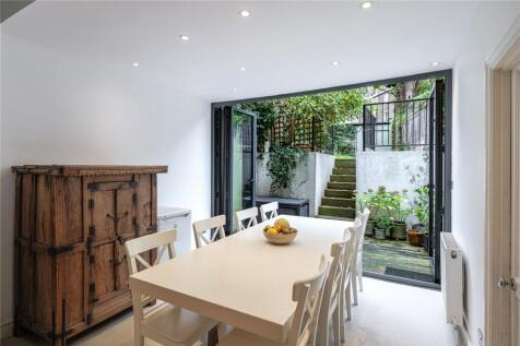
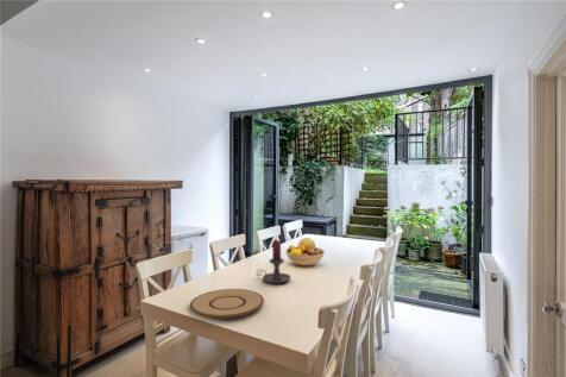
+ plate [189,288,265,320]
+ candle holder [256,239,291,284]
